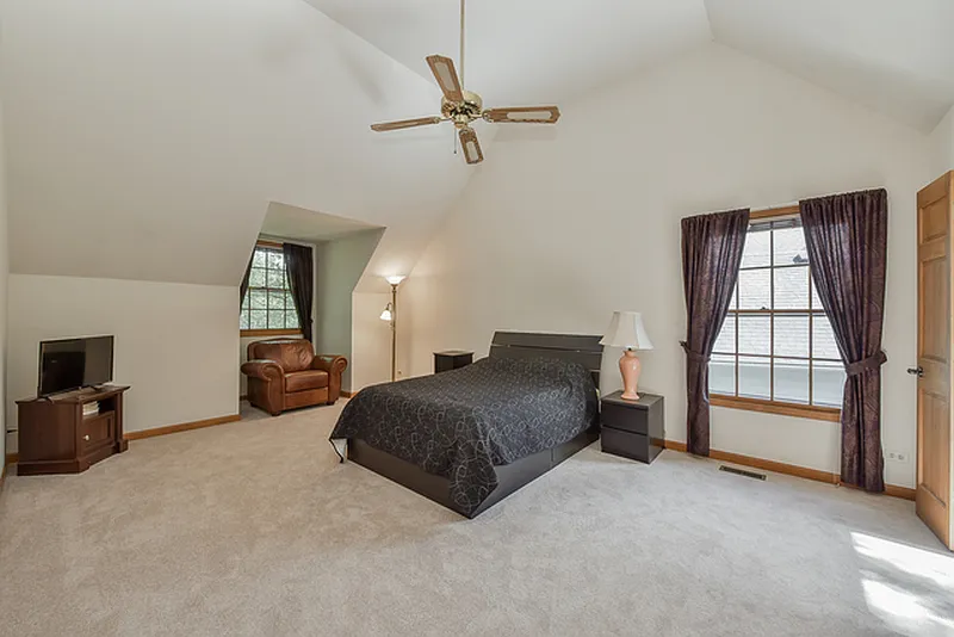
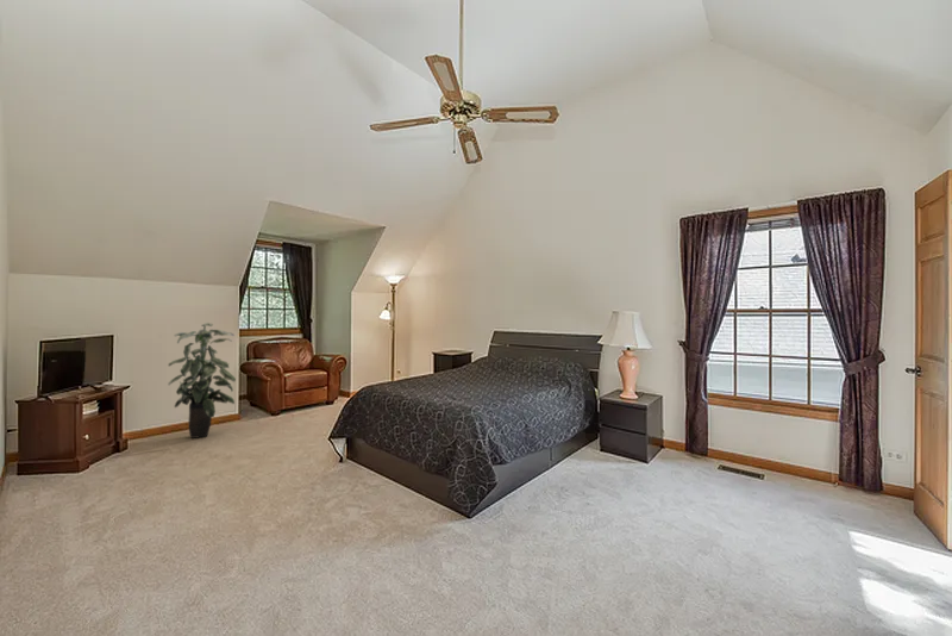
+ indoor plant [167,322,237,439]
